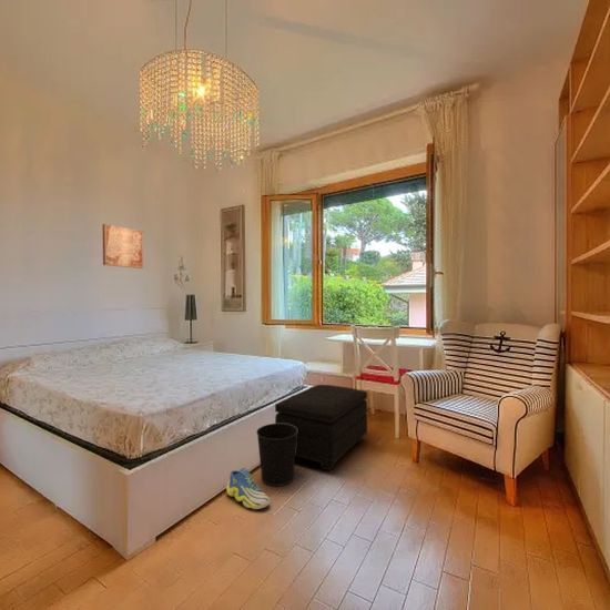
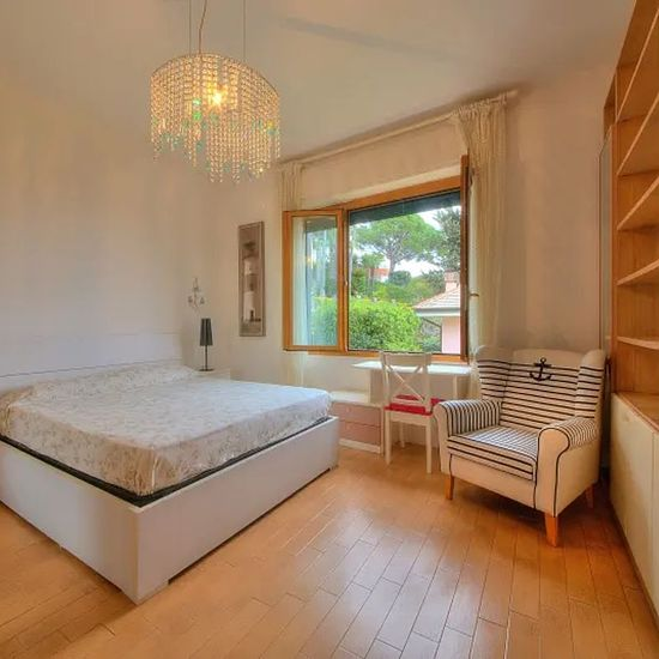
- wall art [102,223,144,270]
- footstool [274,384,368,472]
- wastebasket [255,423,297,487]
- sneaker [225,467,271,510]
